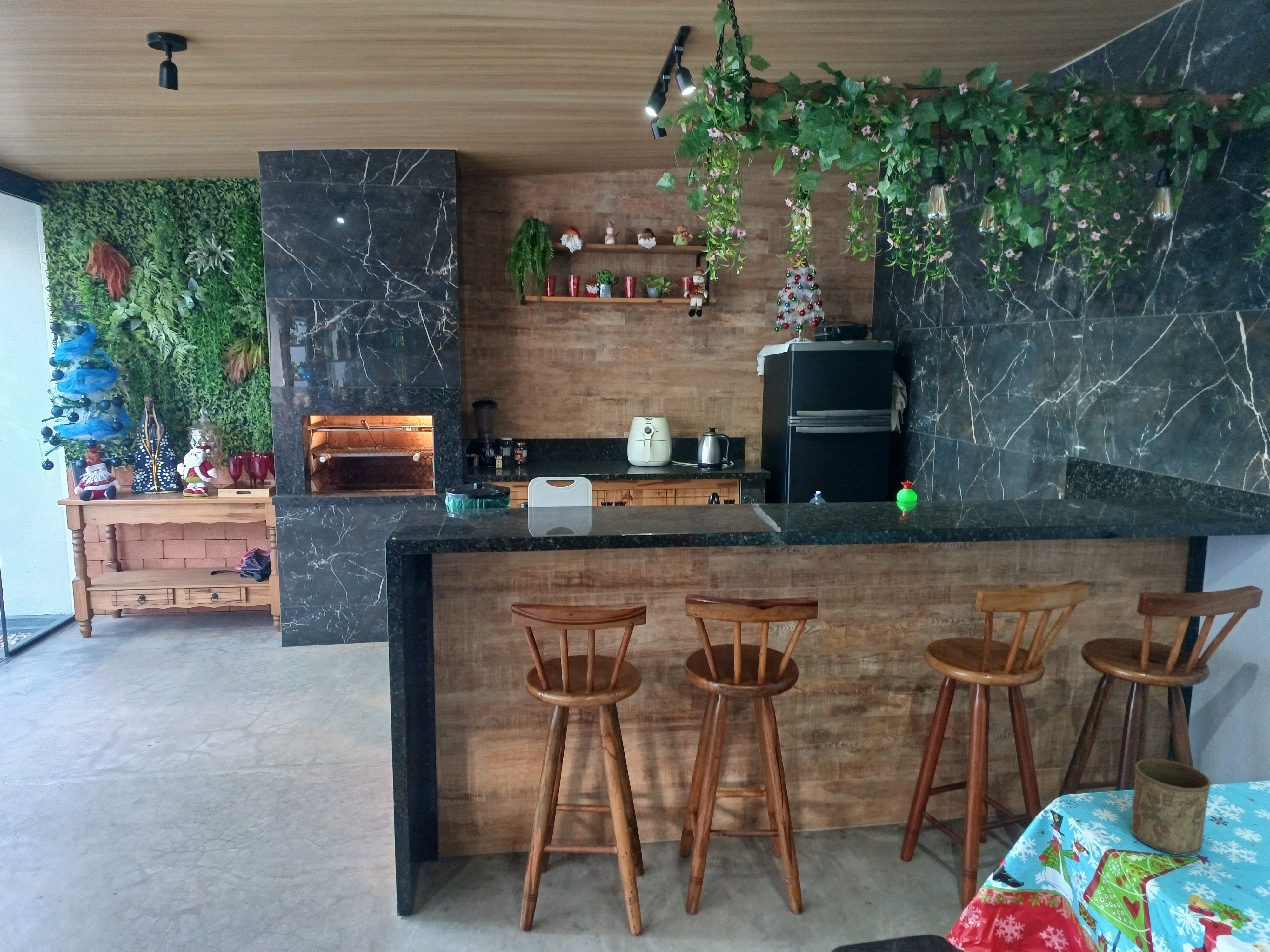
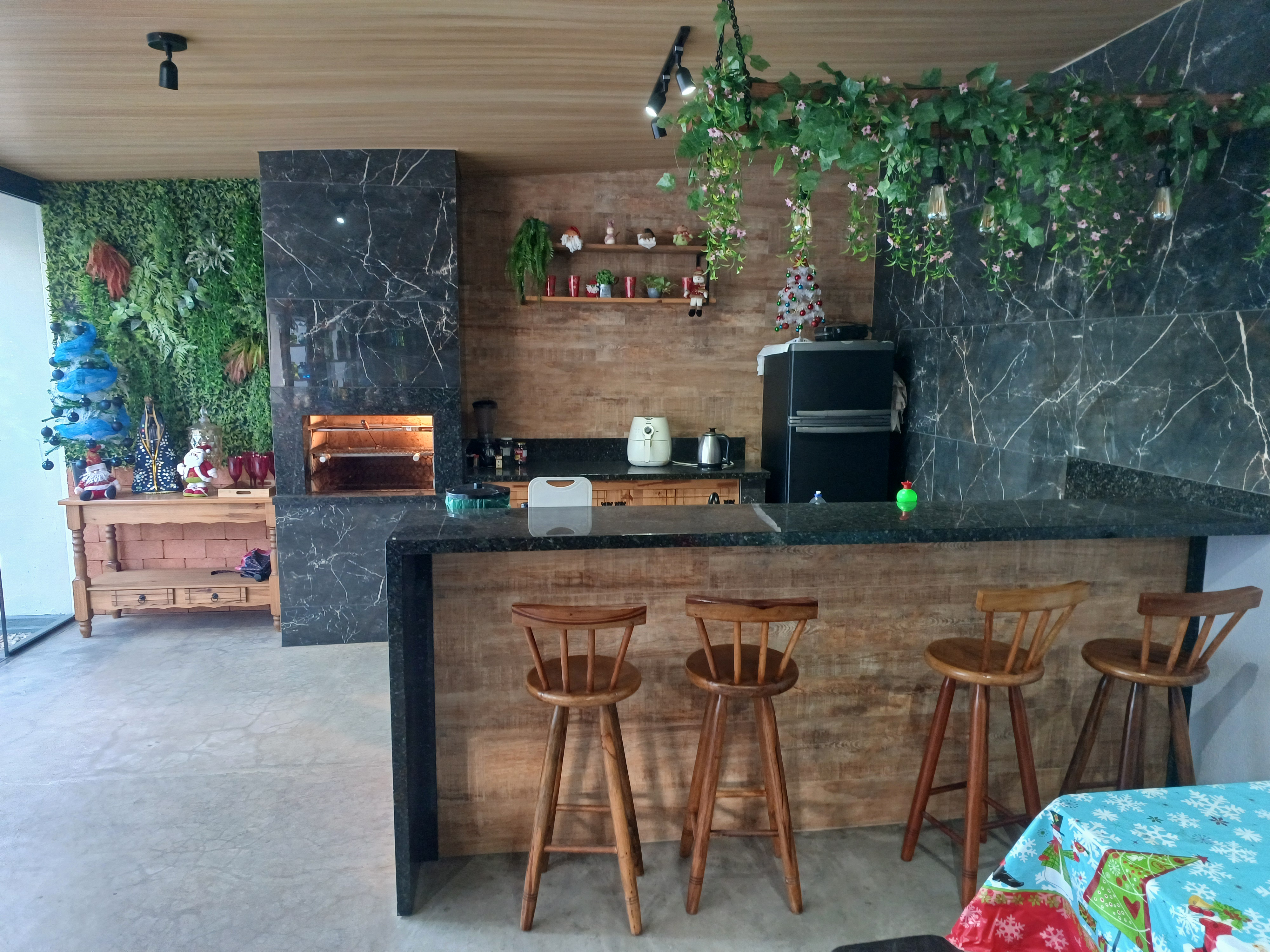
- cup [1131,758,1211,855]
